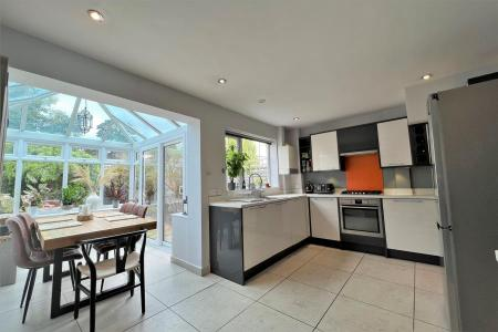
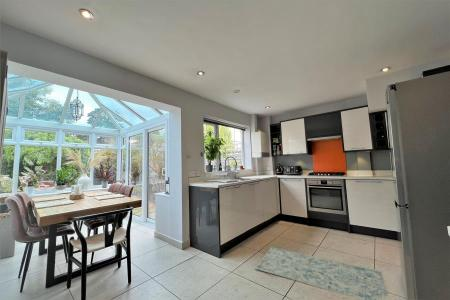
+ rug [254,246,389,300]
